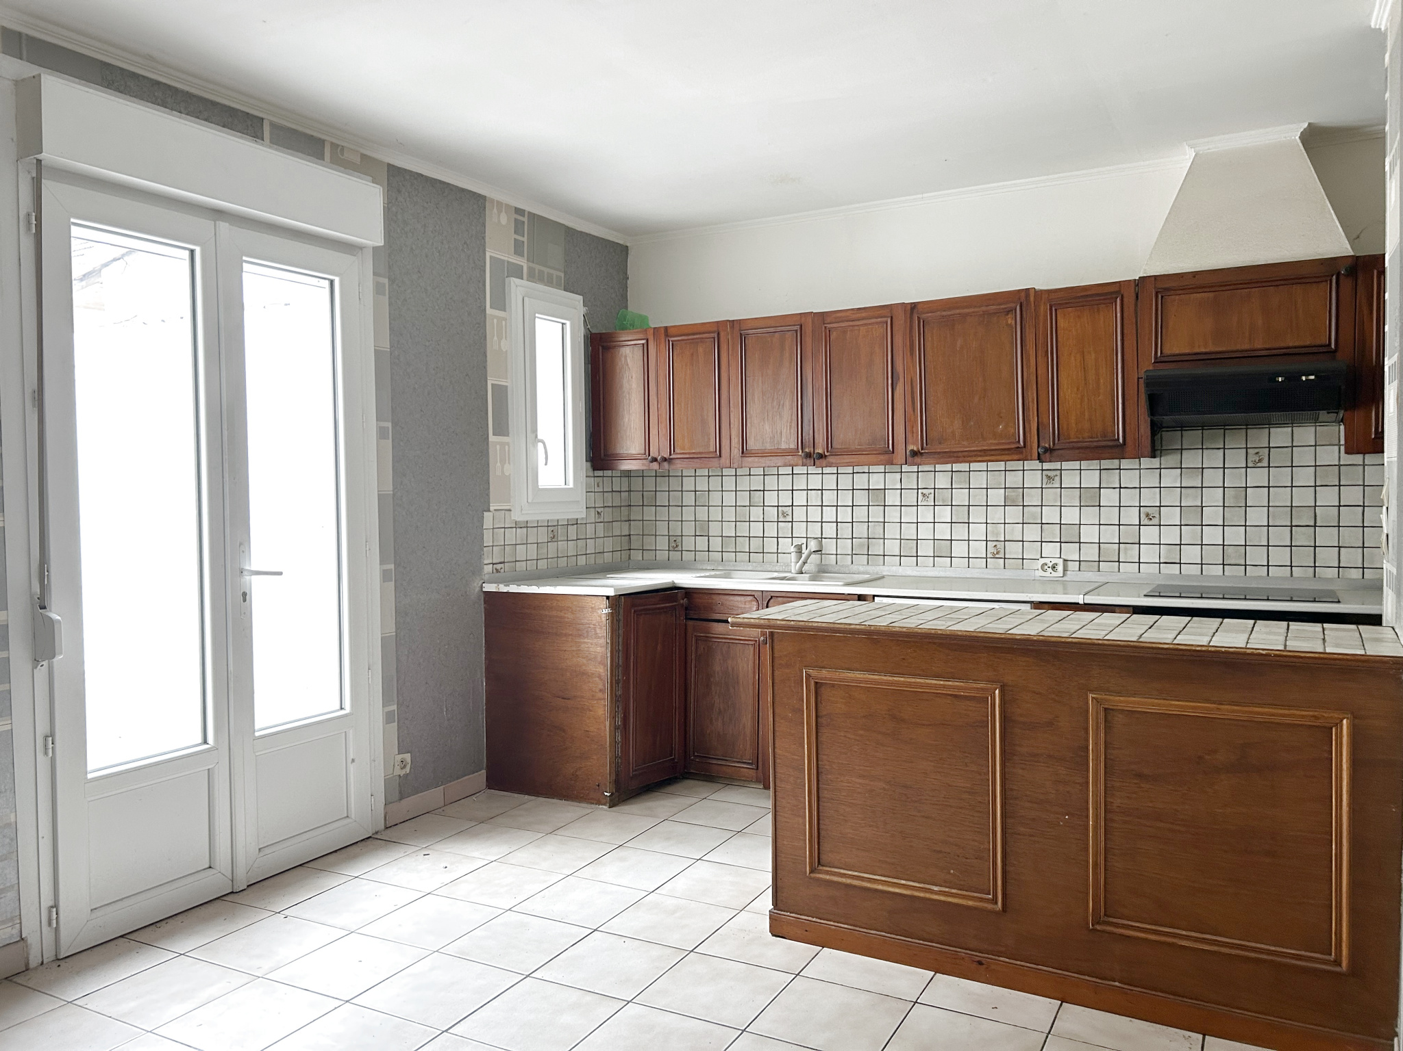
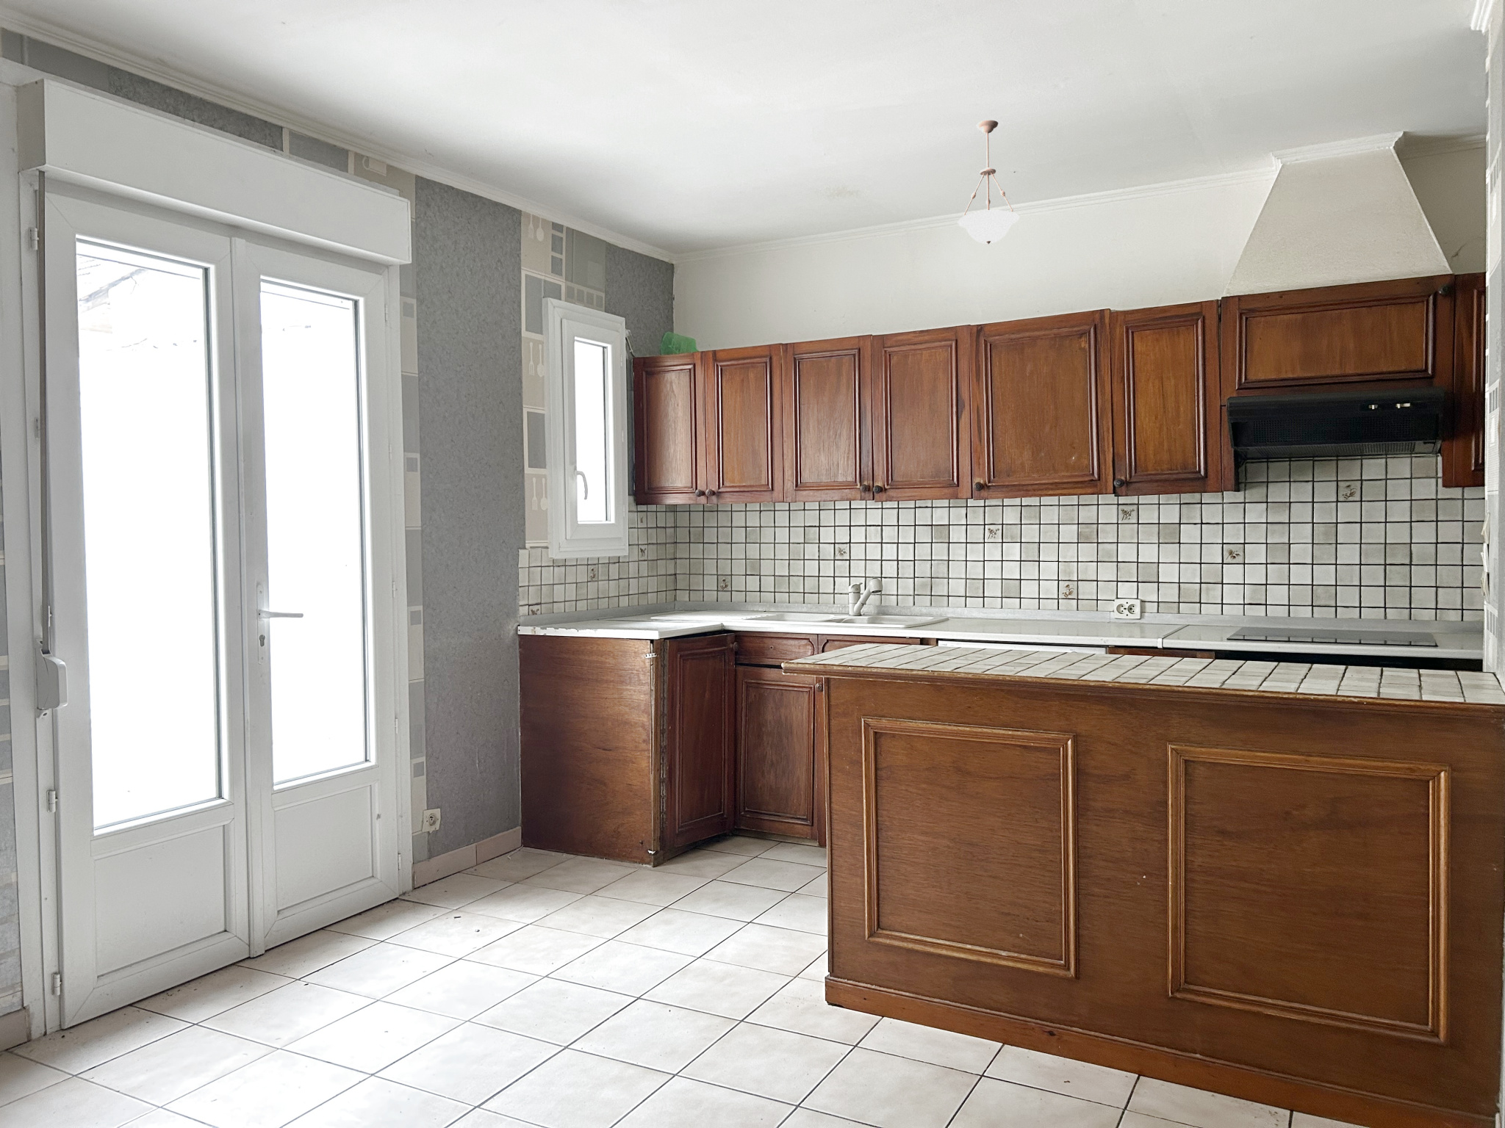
+ pendant light [958,120,1020,244]
